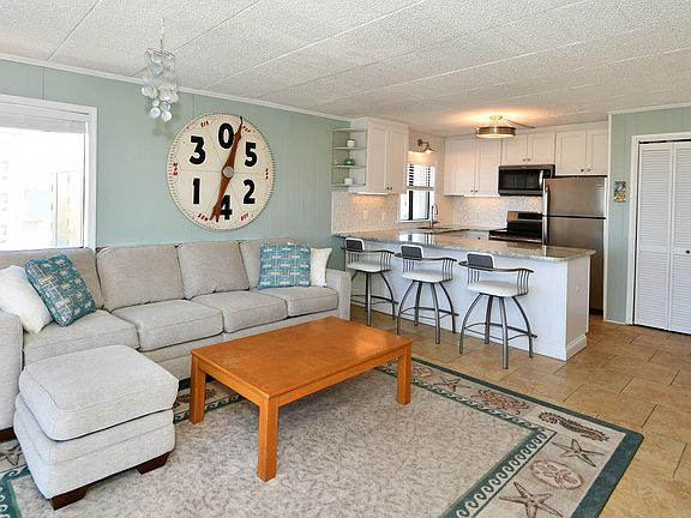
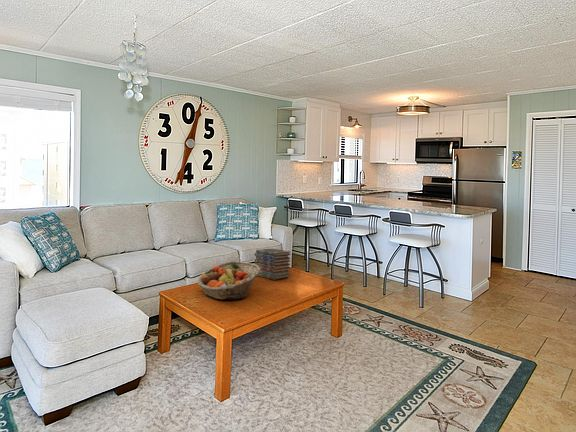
+ book stack [254,247,292,281]
+ fruit basket [196,261,260,300]
